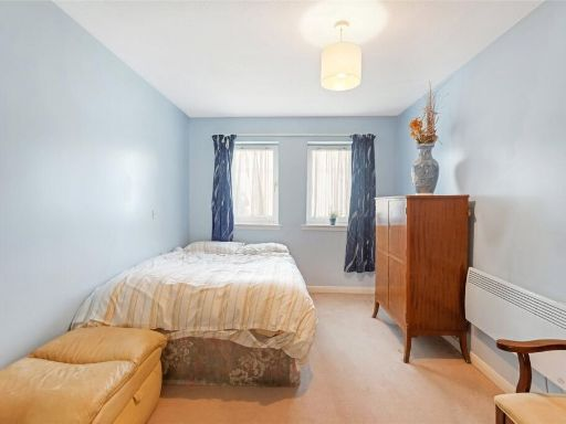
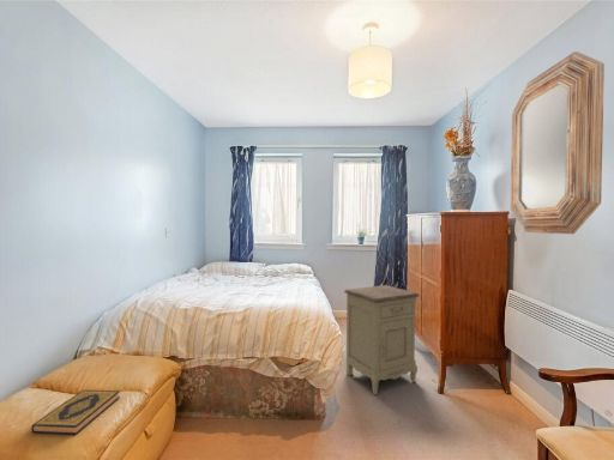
+ nightstand [343,284,421,395]
+ hardback book [30,389,121,436]
+ home mirror [510,50,606,235]
